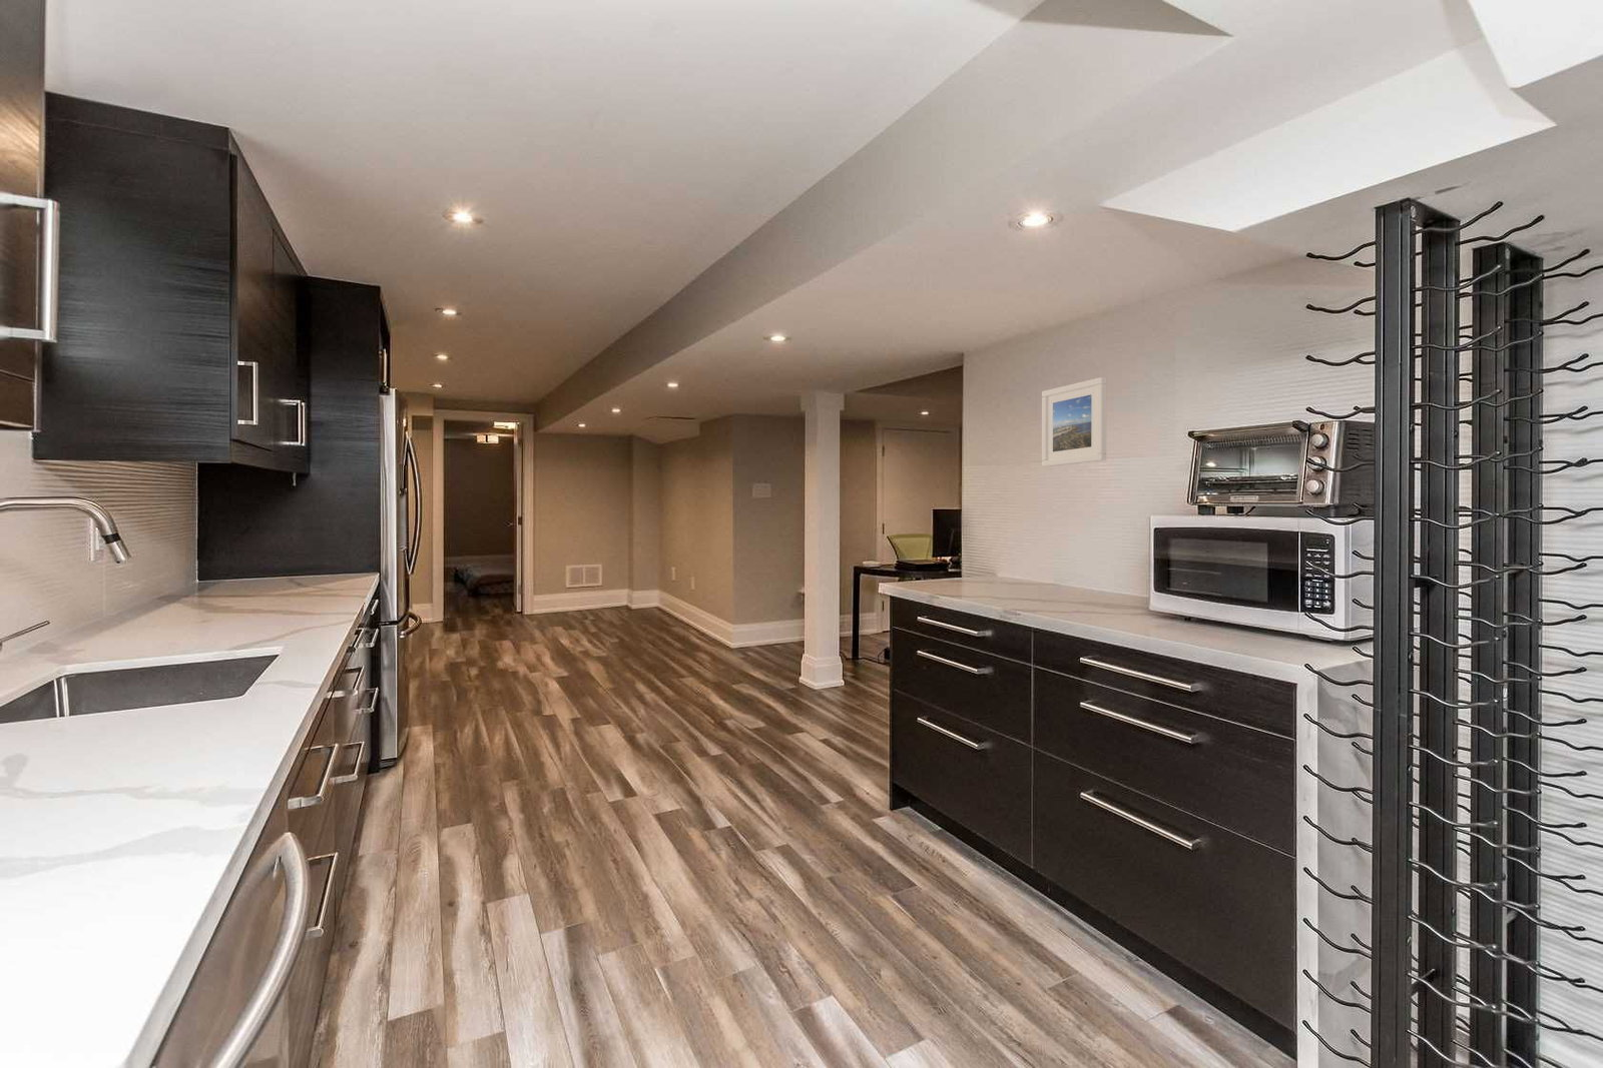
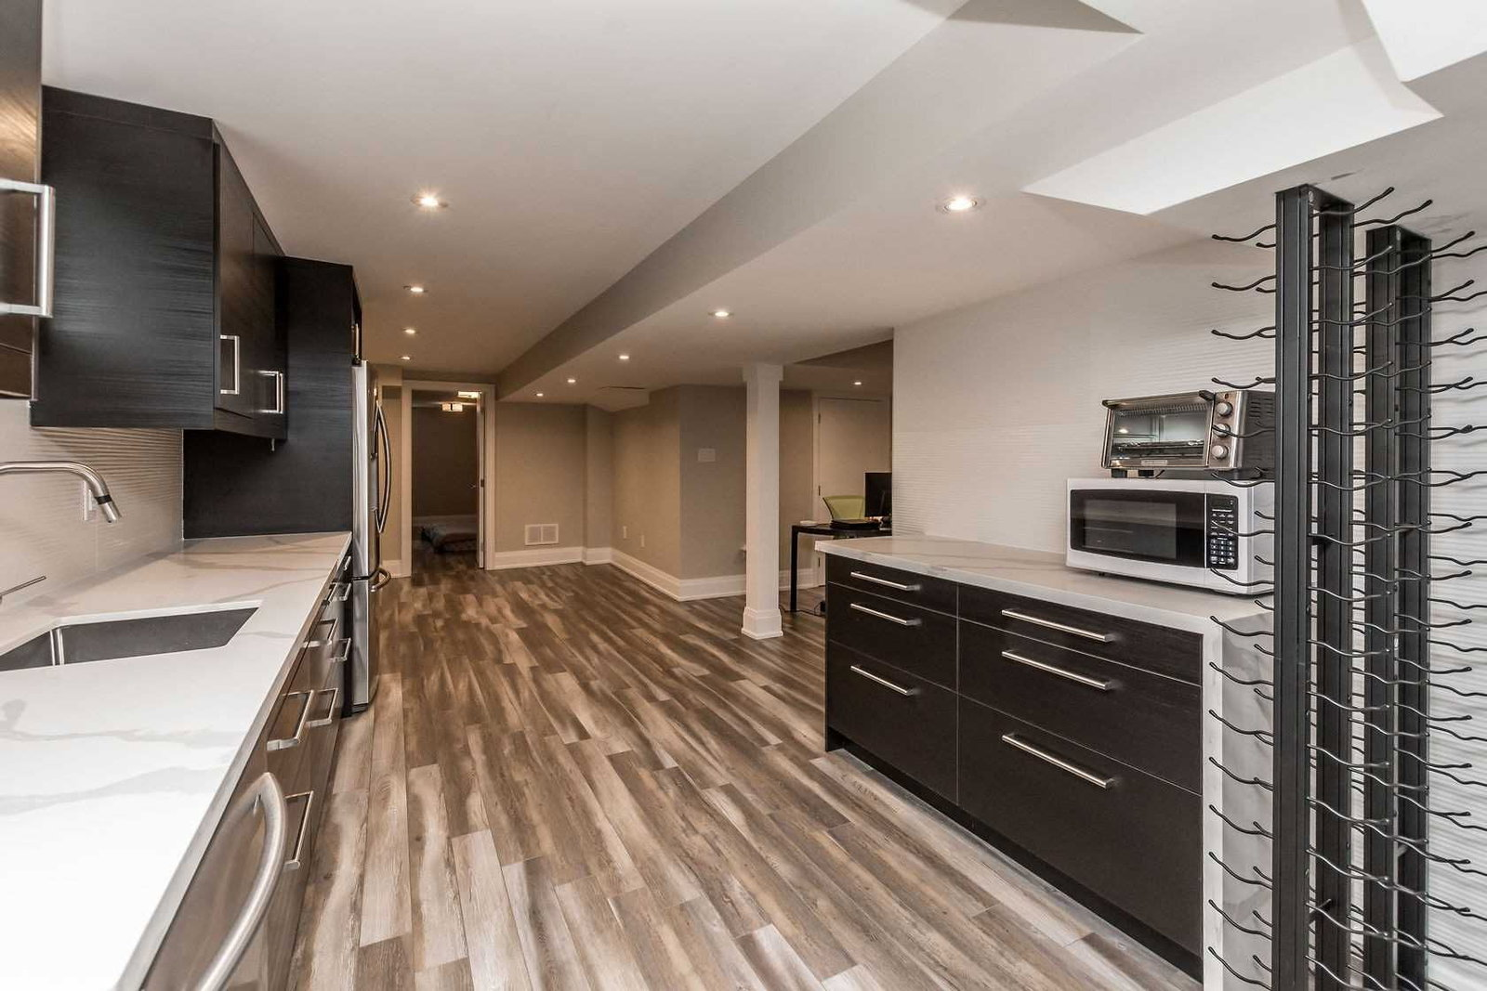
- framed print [1041,377,1107,467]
